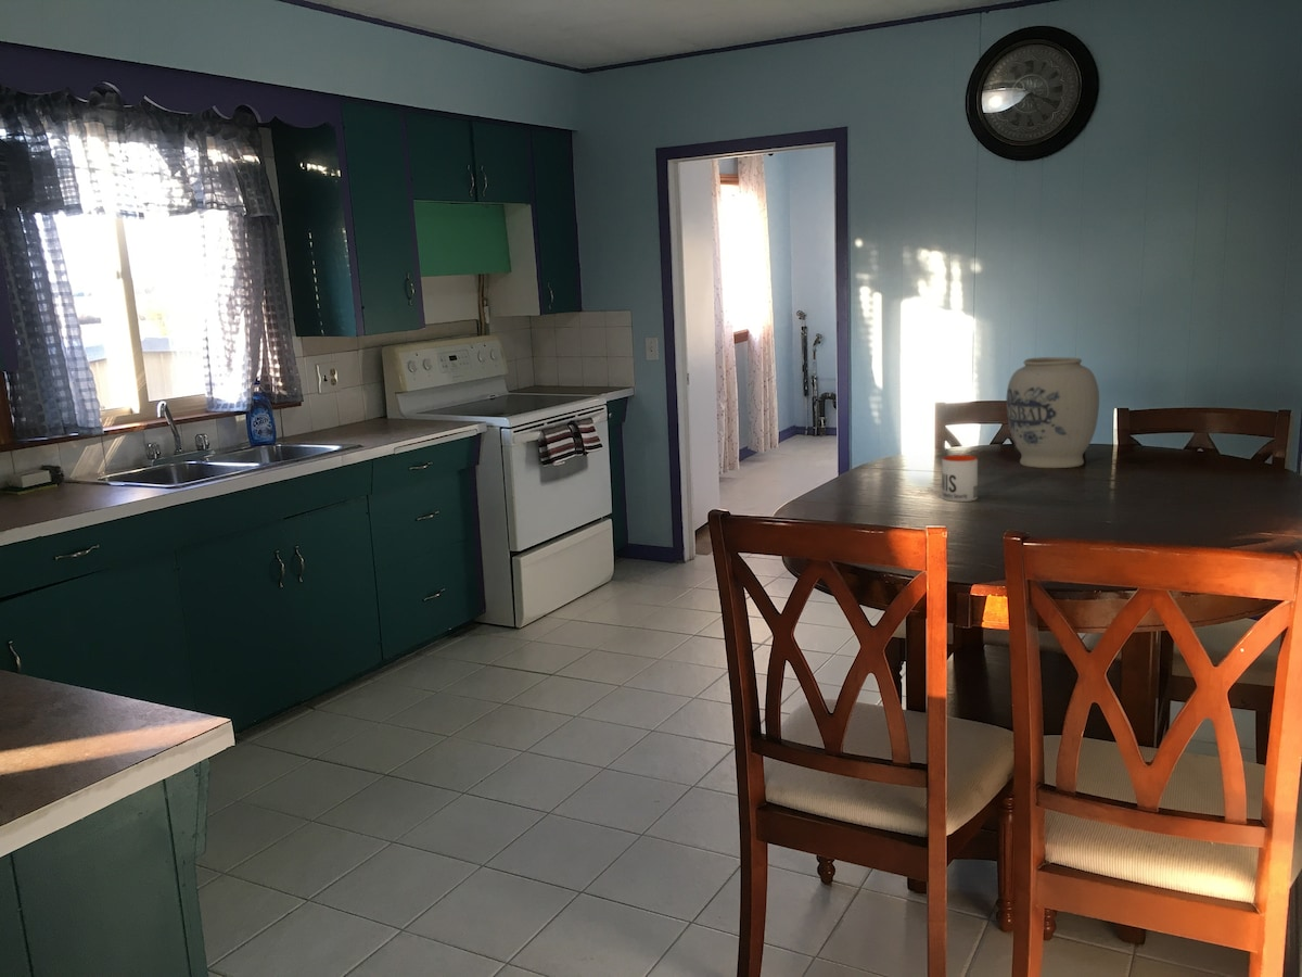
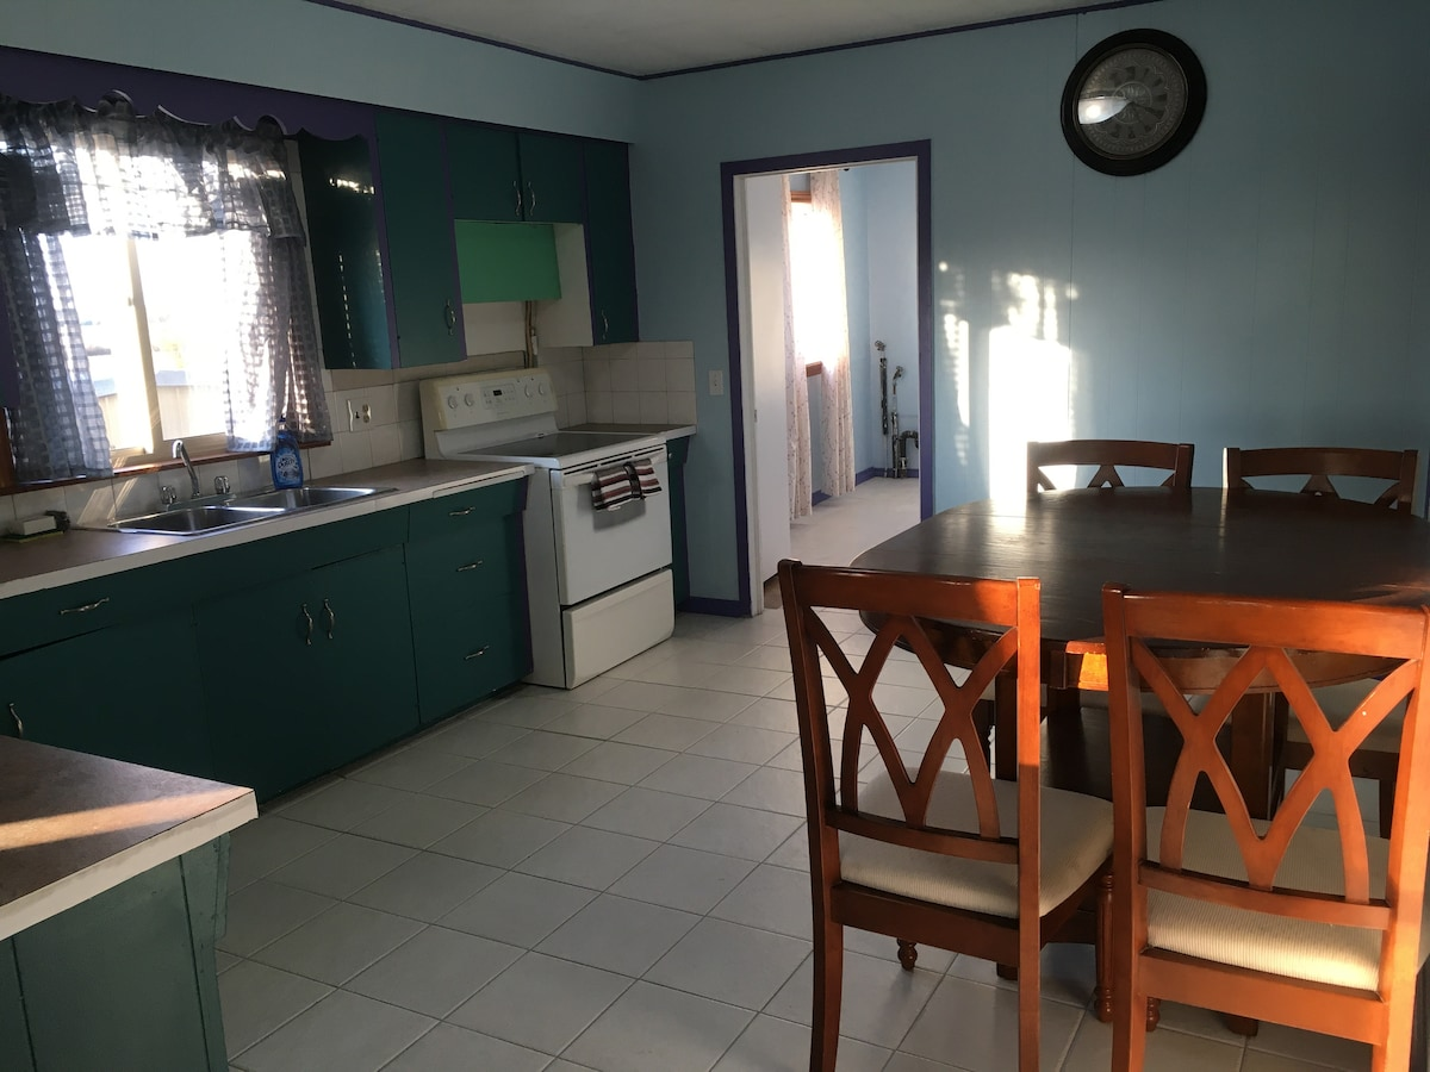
- vase [1005,356,1100,469]
- mug [941,454,979,503]
